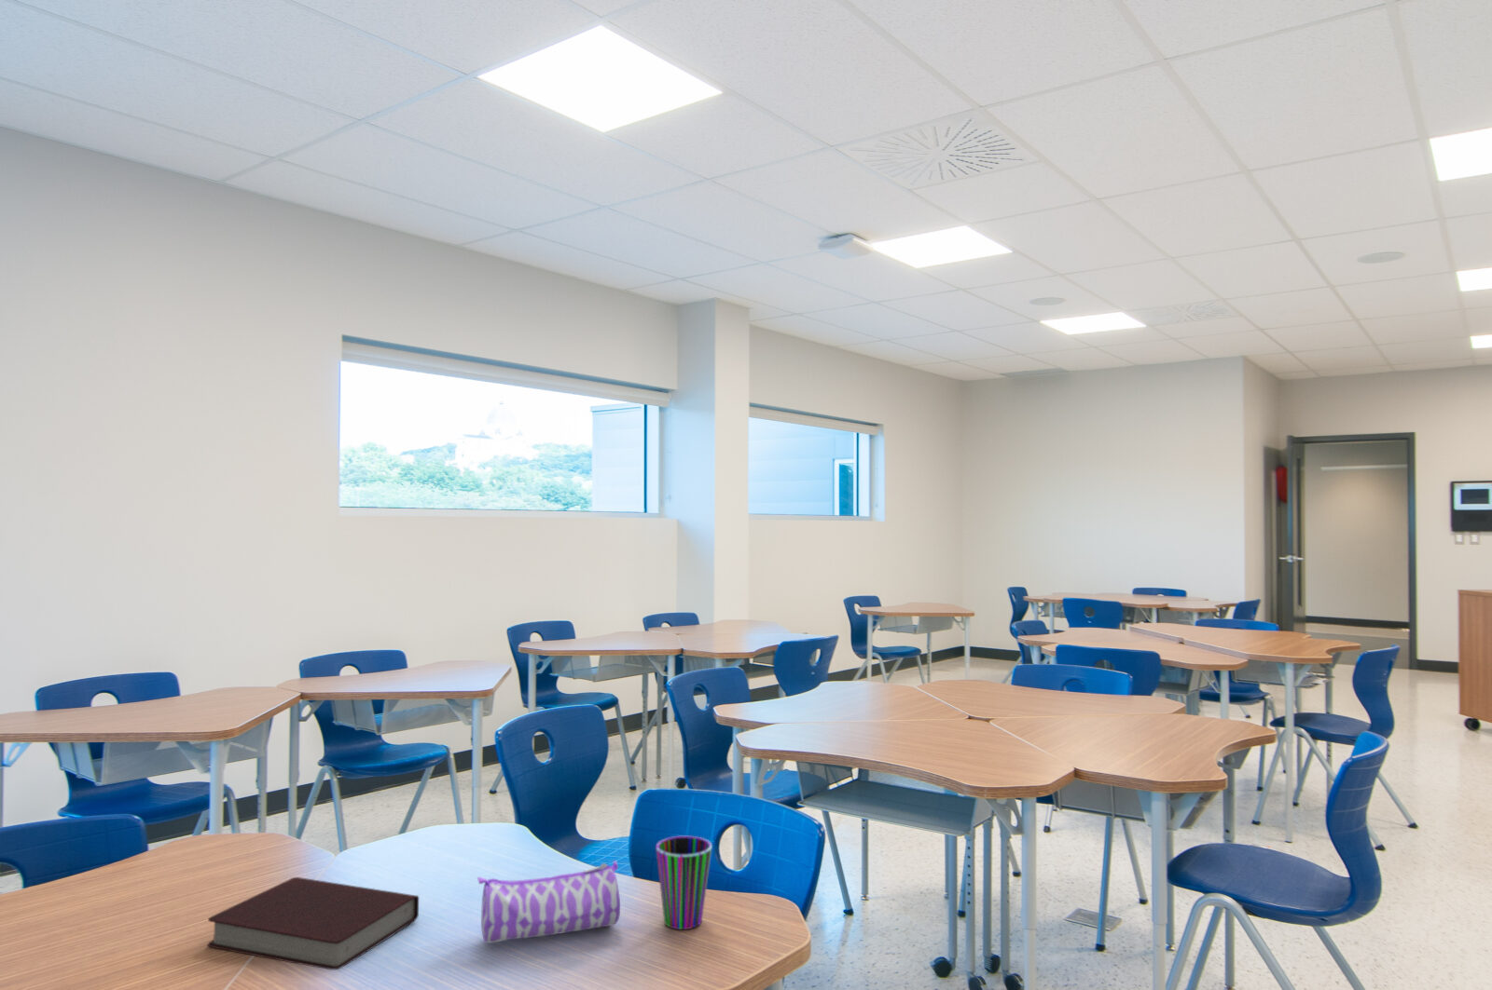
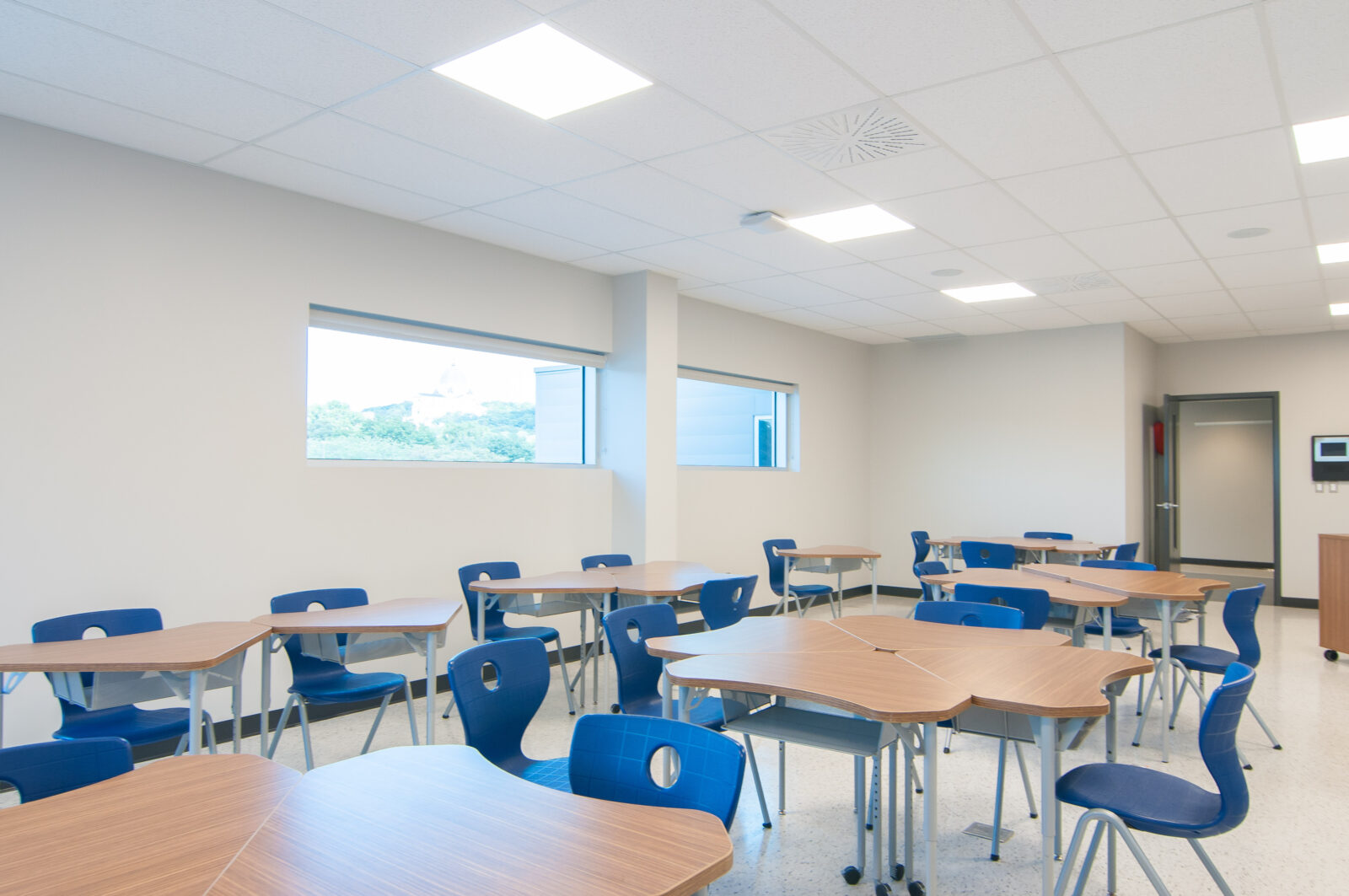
- book [206,876,419,970]
- cup [655,835,712,930]
- pencil case [477,860,622,945]
